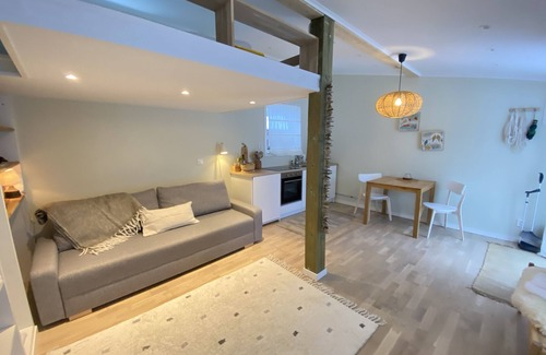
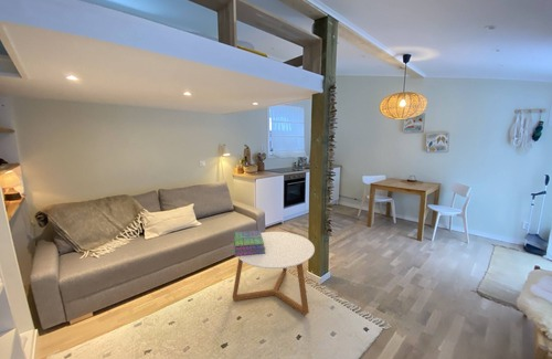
+ stack of books [233,230,266,257]
+ coffee table [232,231,316,316]
